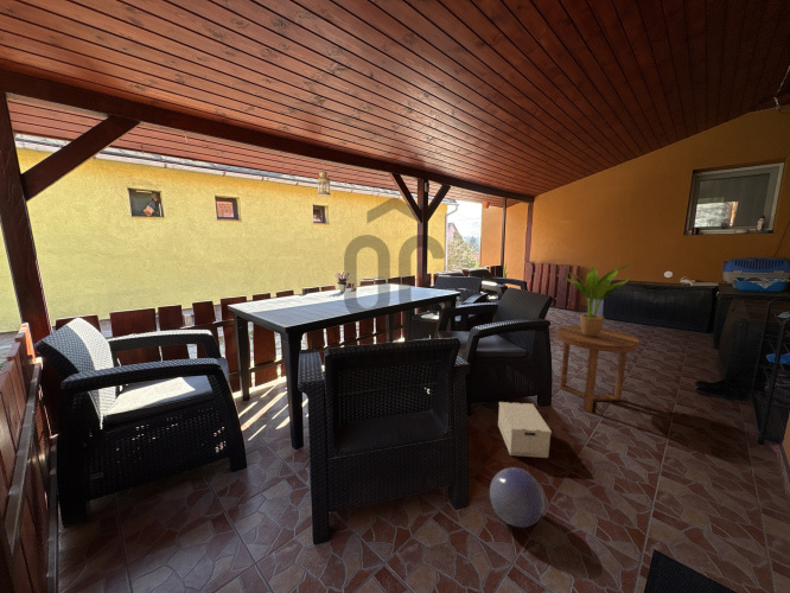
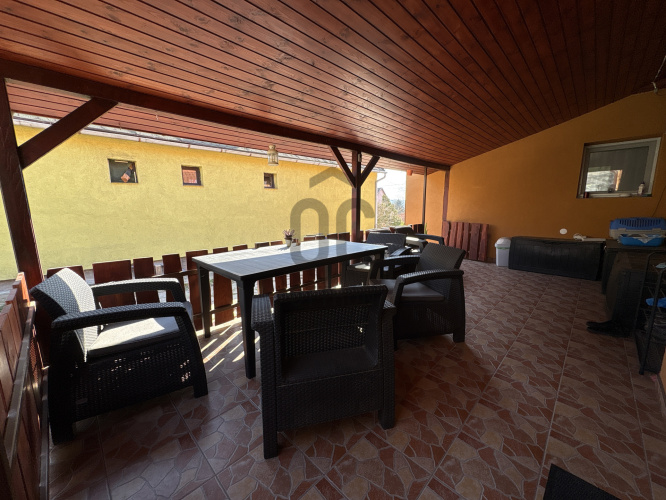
- ball [489,466,546,529]
- potted plant [563,259,636,337]
- side table [555,325,641,414]
- cardboard box [497,401,553,459]
